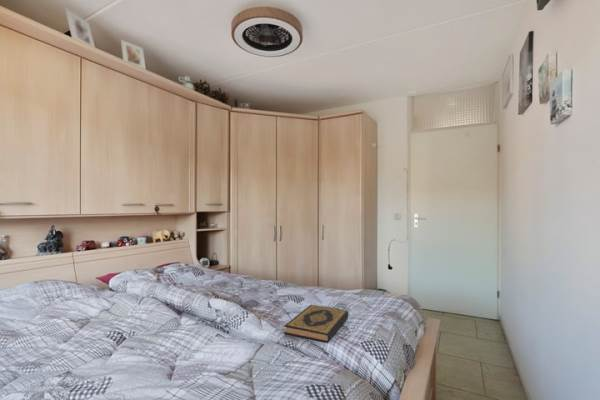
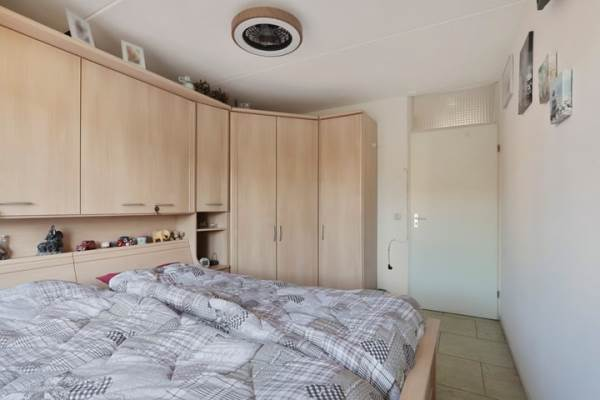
- hardback book [284,304,349,343]
